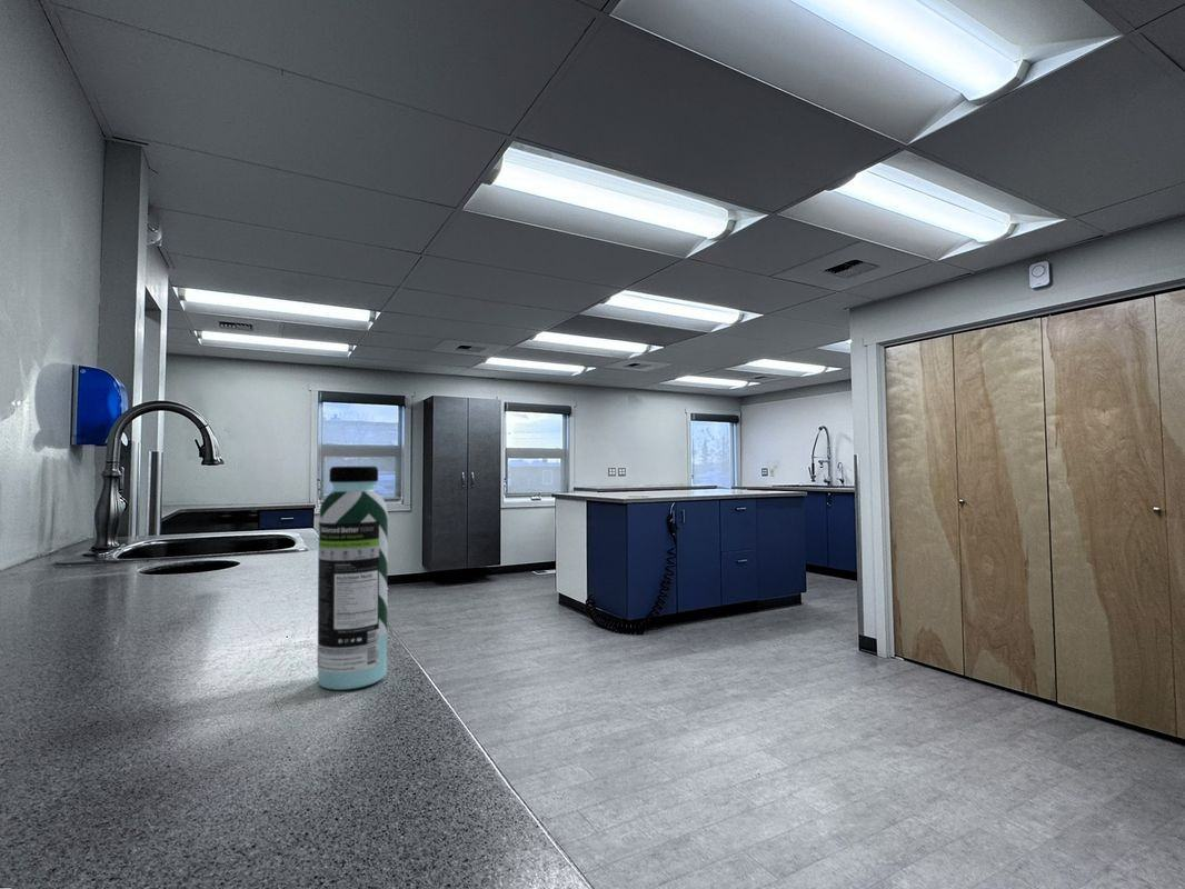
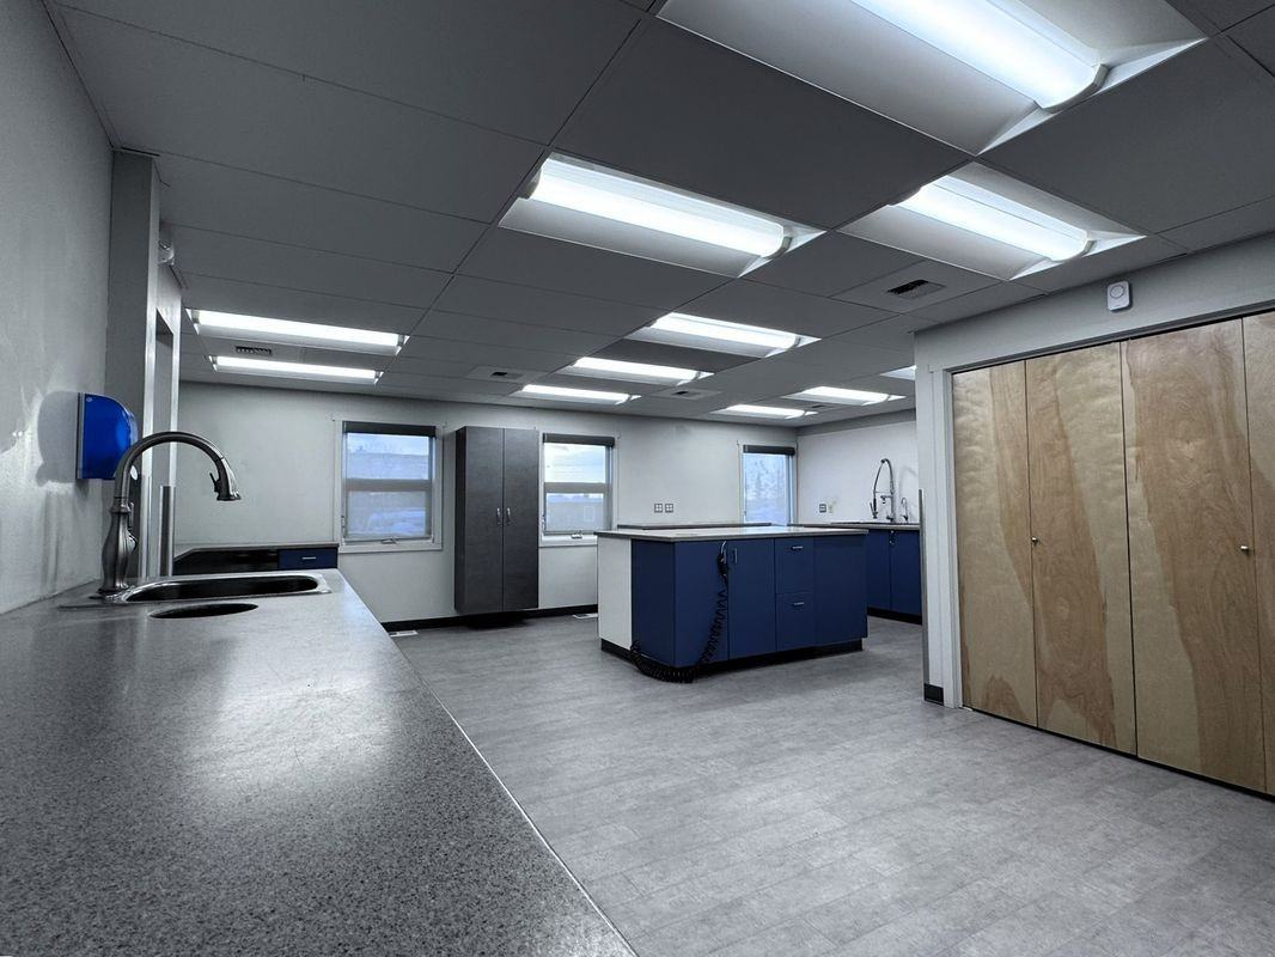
- water bottle [317,466,389,691]
